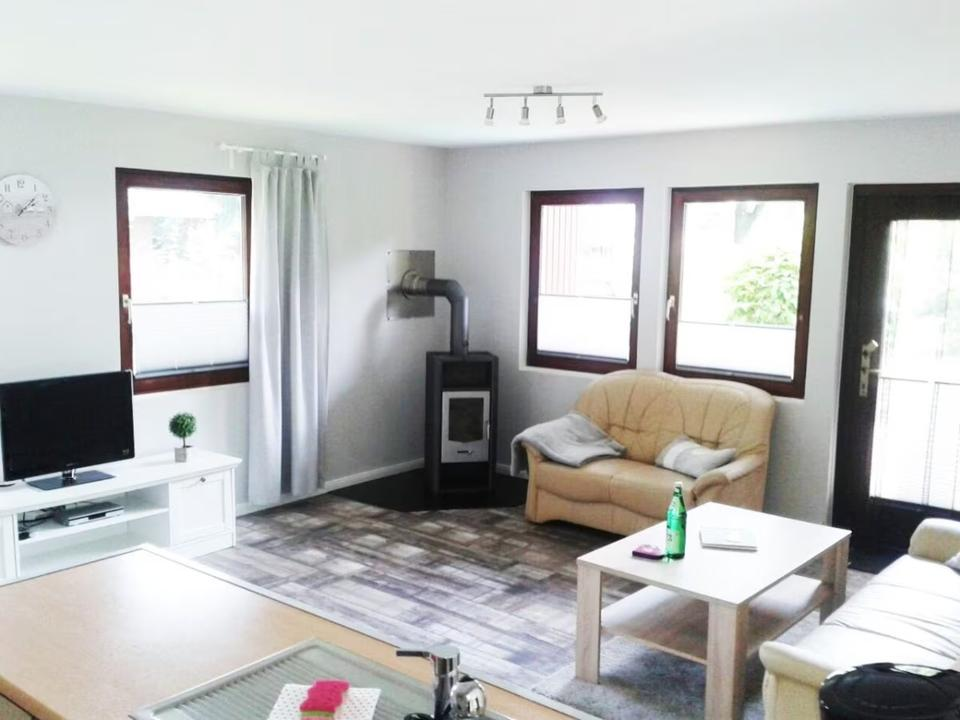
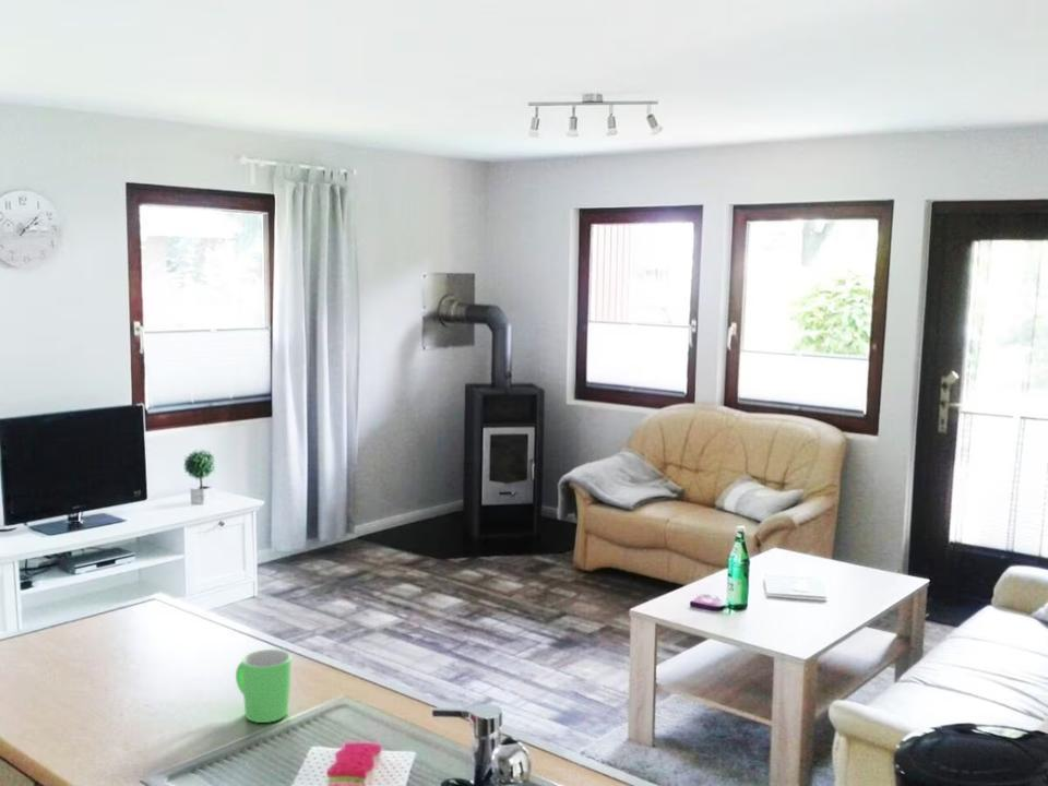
+ mug [235,648,293,724]
